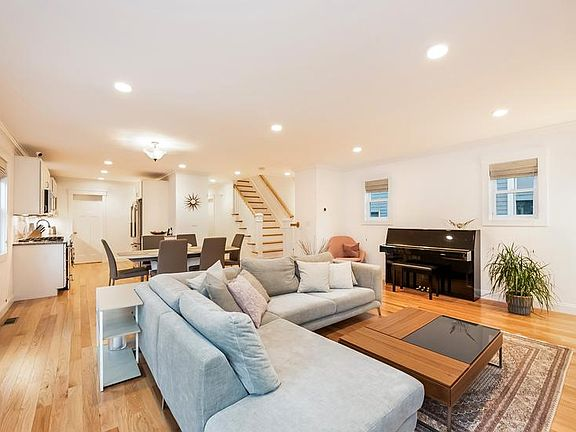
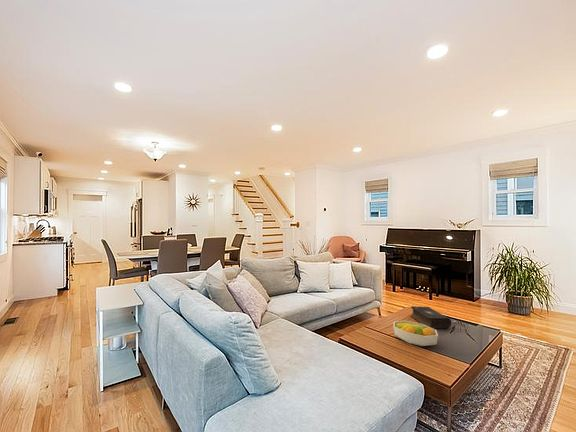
+ fruit bowl [393,320,439,347]
+ book [409,305,452,329]
